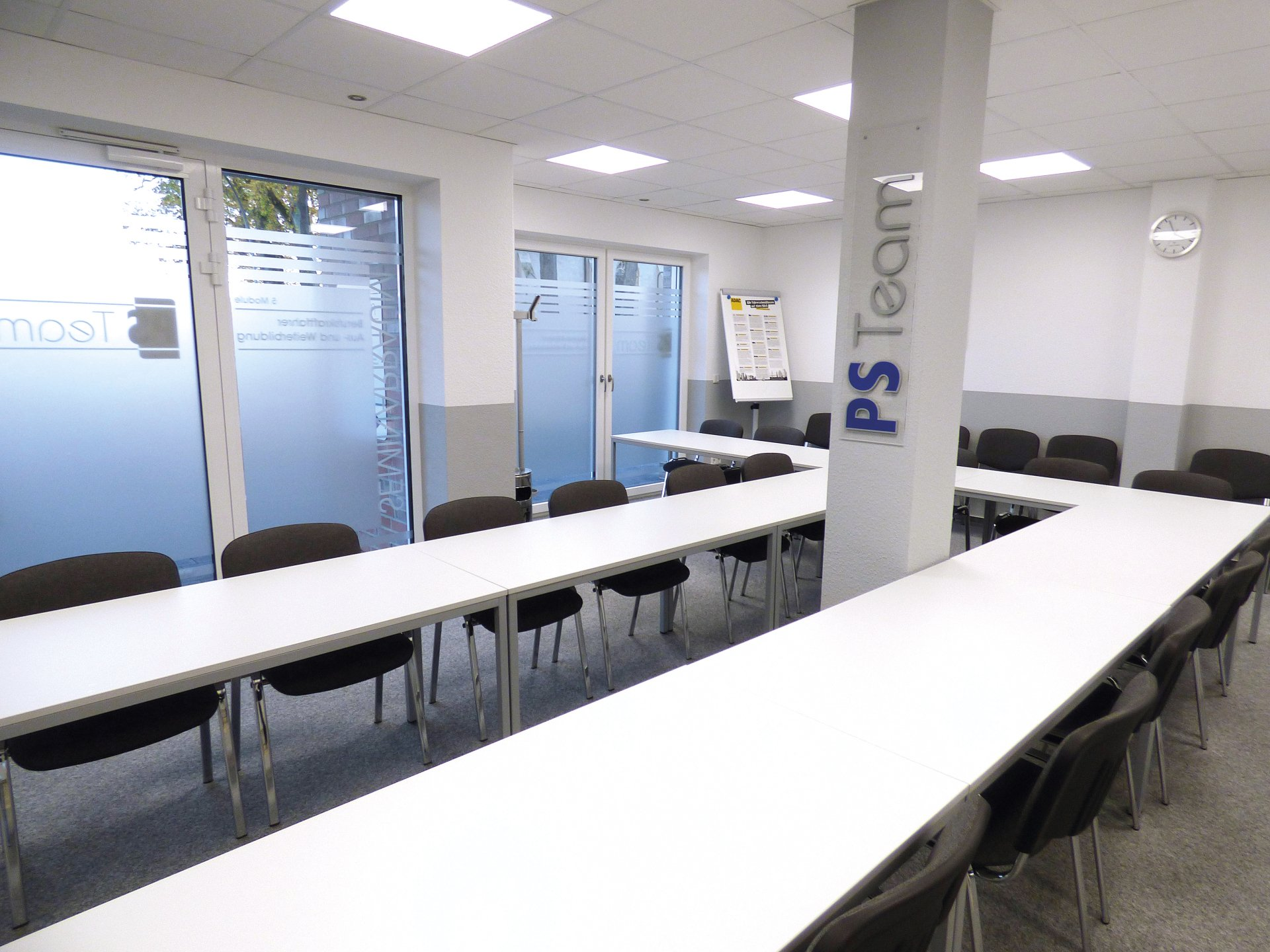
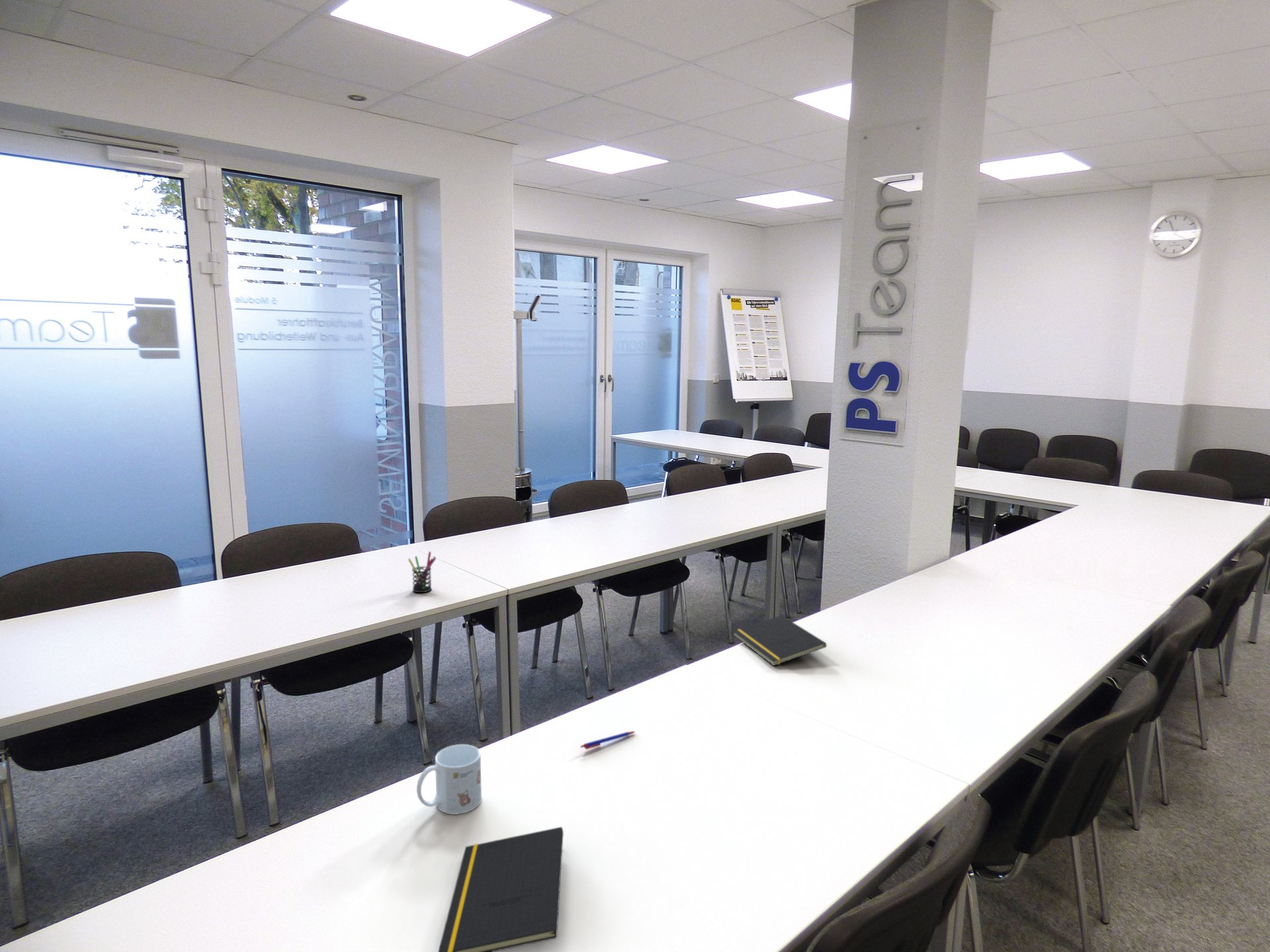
+ notepad [732,615,827,666]
+ pen [580,731,636,750]
+ mug [416,744,482,815]
+ notepad [437,826,564,952]
+ pen holder [407,551,437,593]
